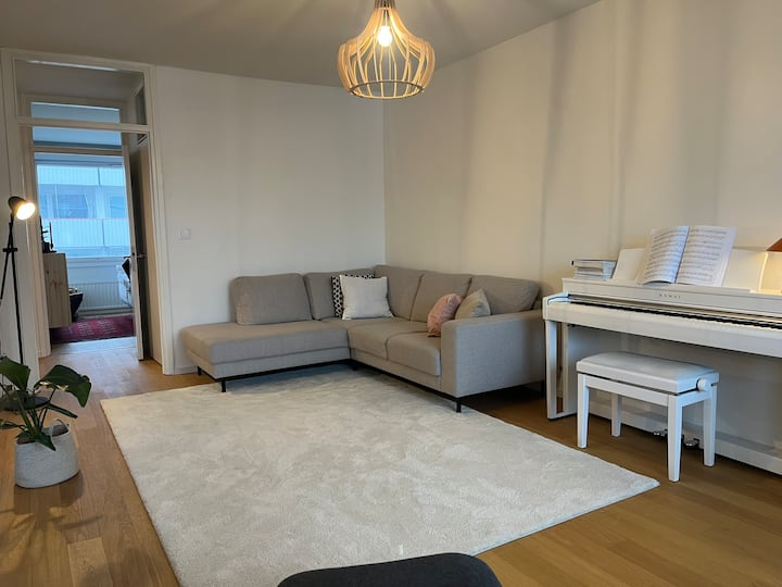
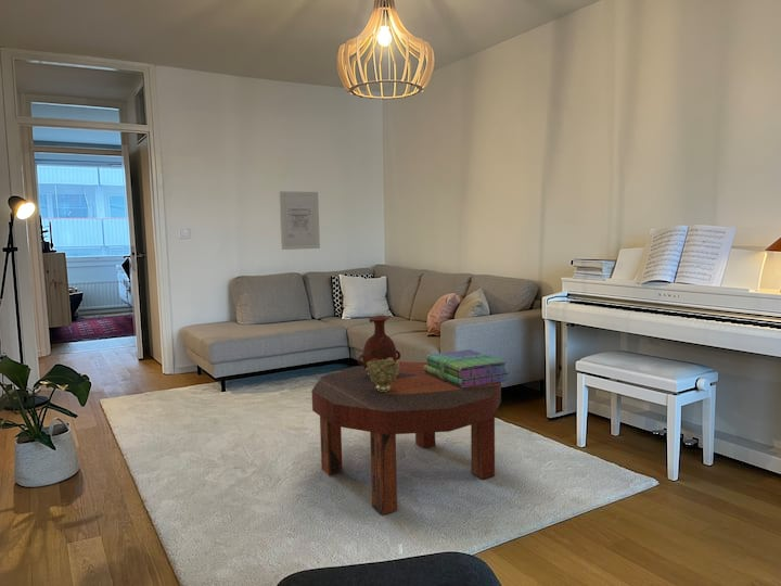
+ vase [357,316,401,373]
+ stack of books [424,348,511,388]
+ coffee table [310,360,502,515]
+ wall art [278,190,321,251]
+ decorative bowl [367,358,400,392]
